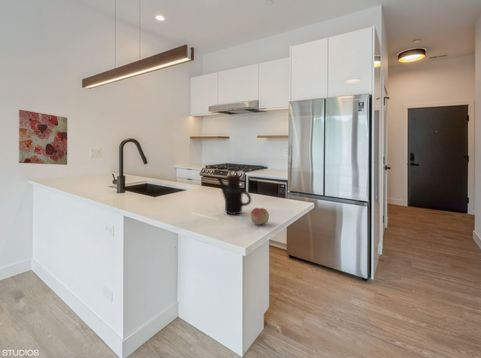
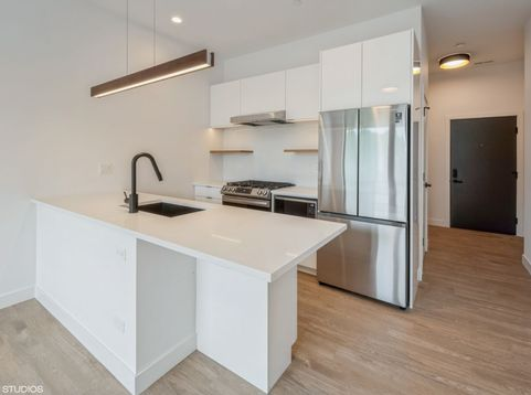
- fruit [250,207,270,226]
- wall art [18,109,68,166]
- teapot [216,168,252,215]
